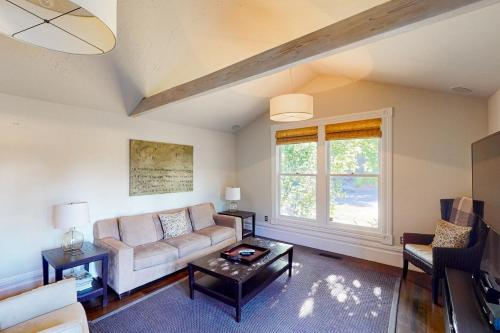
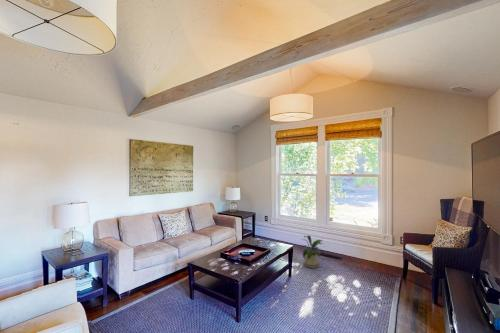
+ house plant [300,234,325,269]
